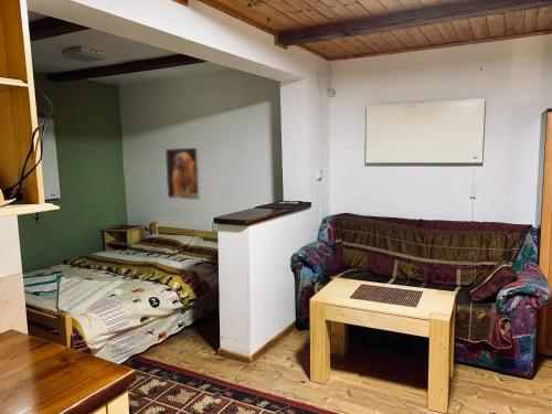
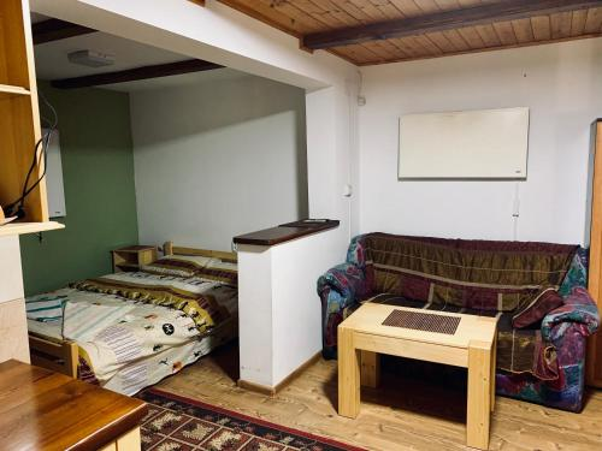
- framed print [164,147,202,201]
